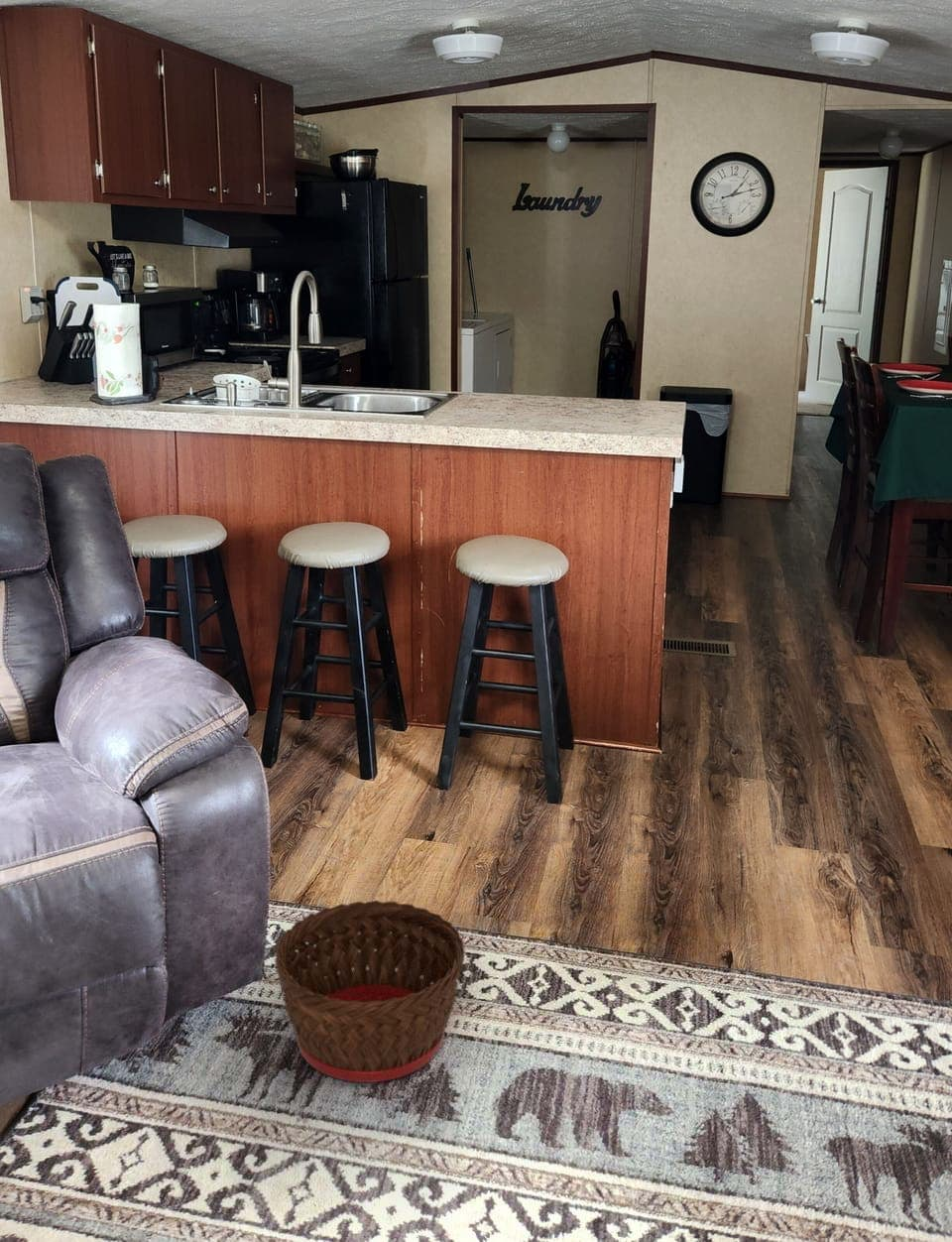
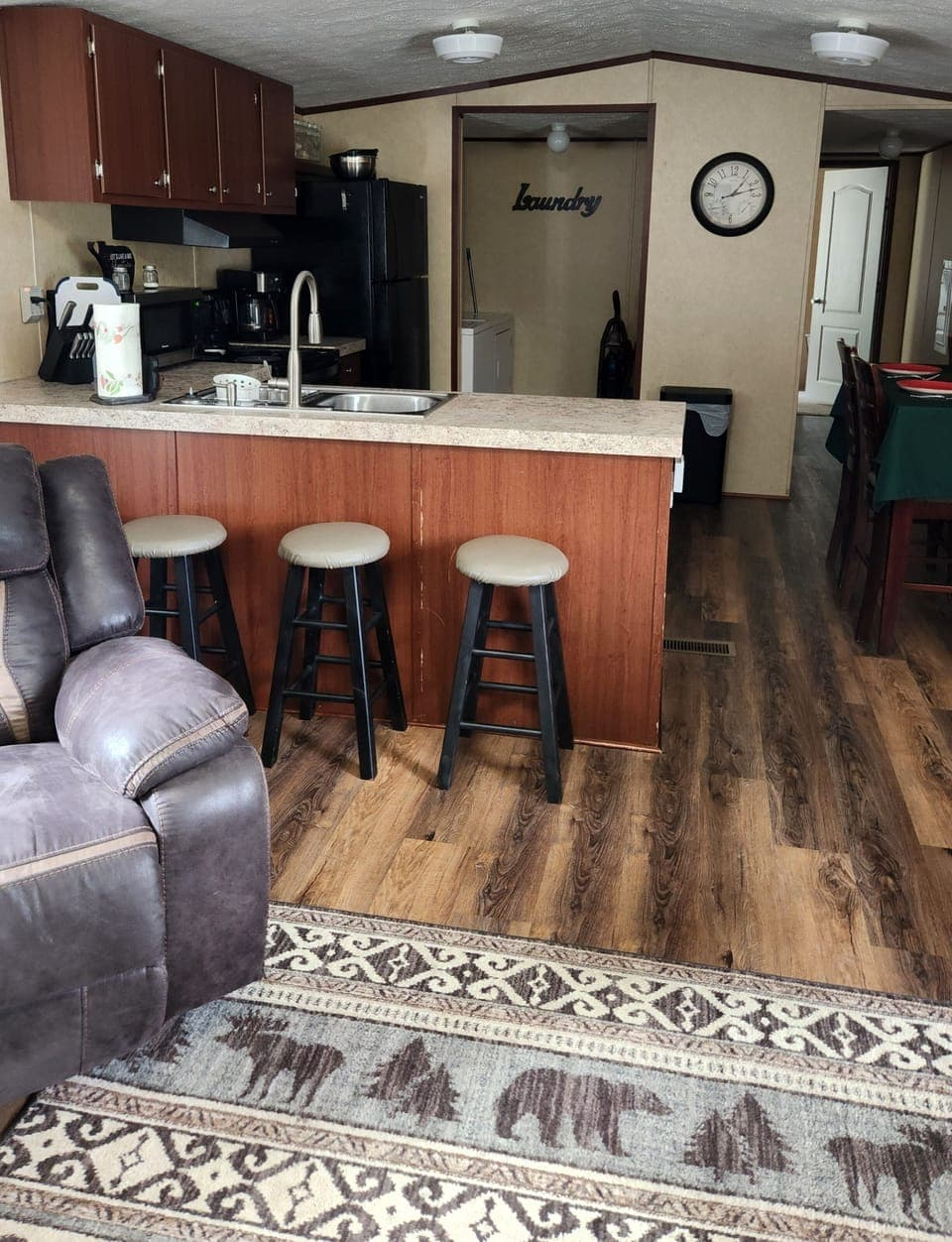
- basket [274,900,466,1083]
